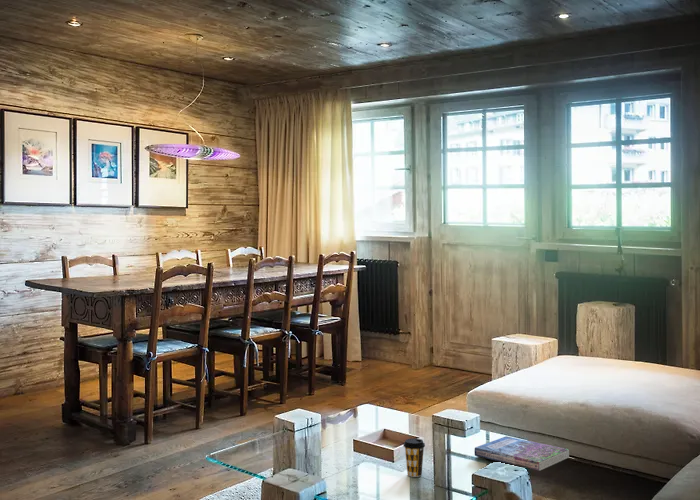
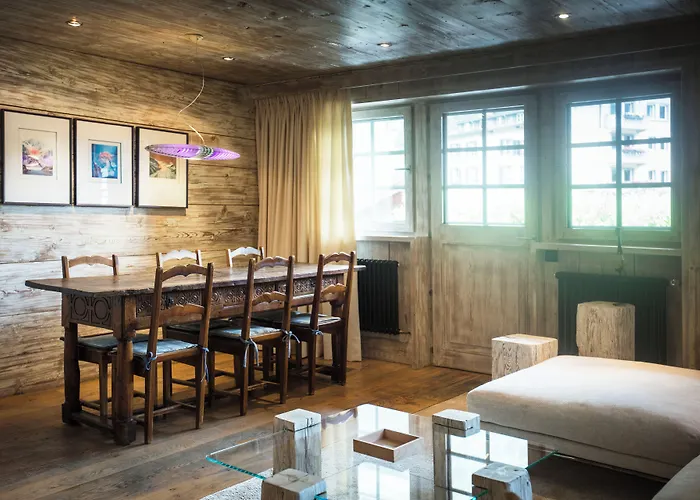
- coffee cup [402,438,426,478]
- book [473,435,570,472]
